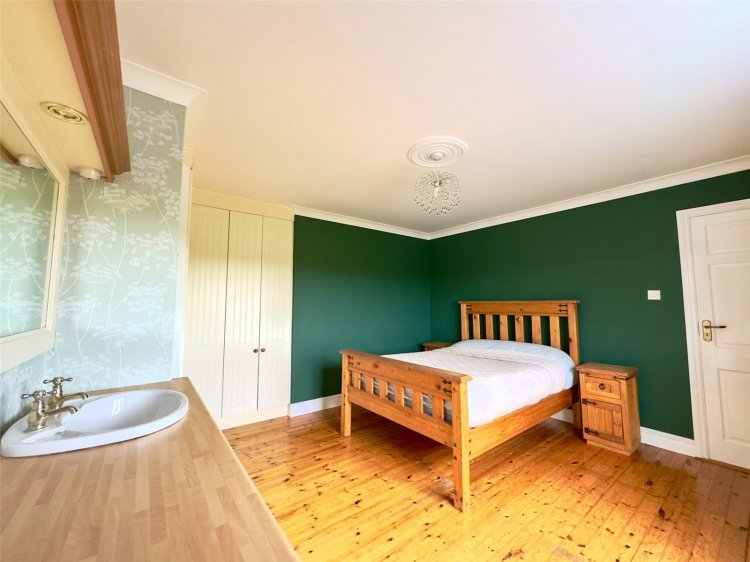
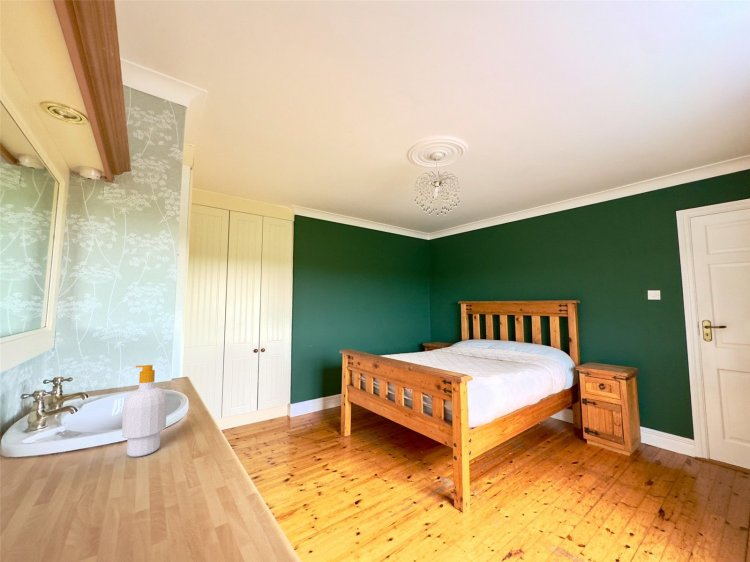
+ soap bottle [121,364,168,458]
